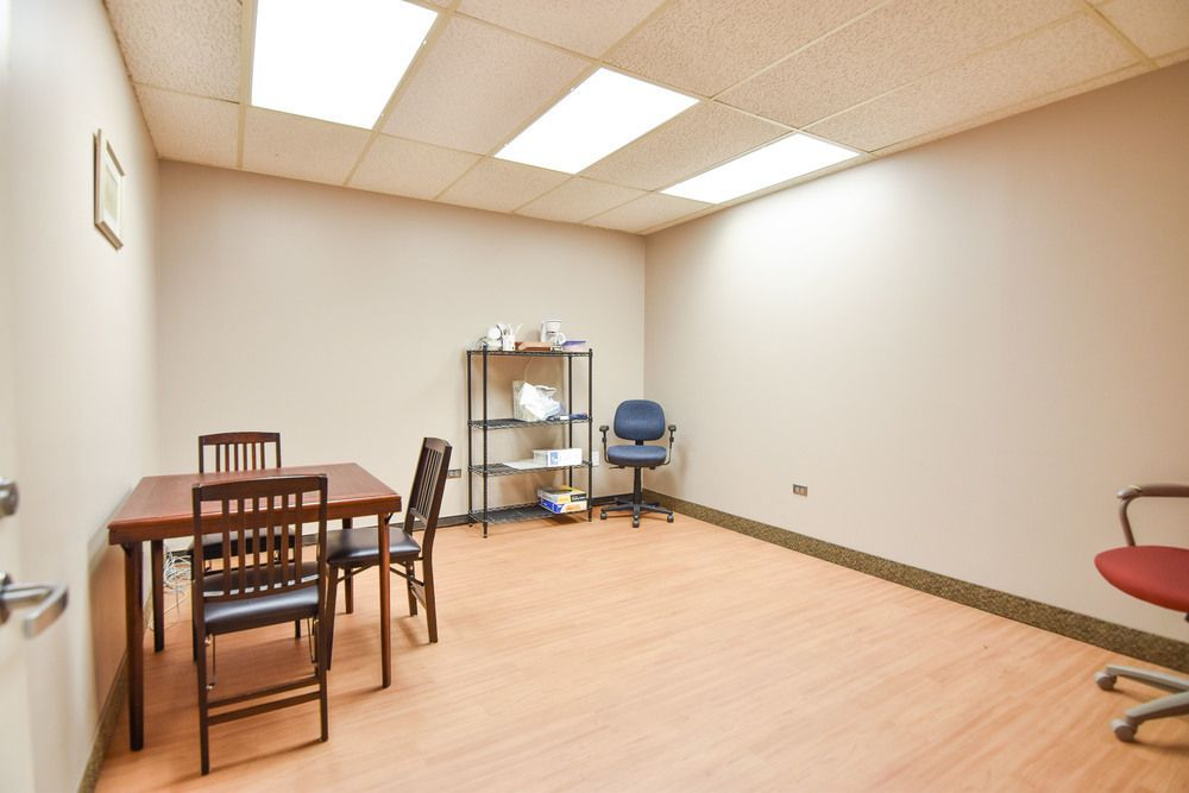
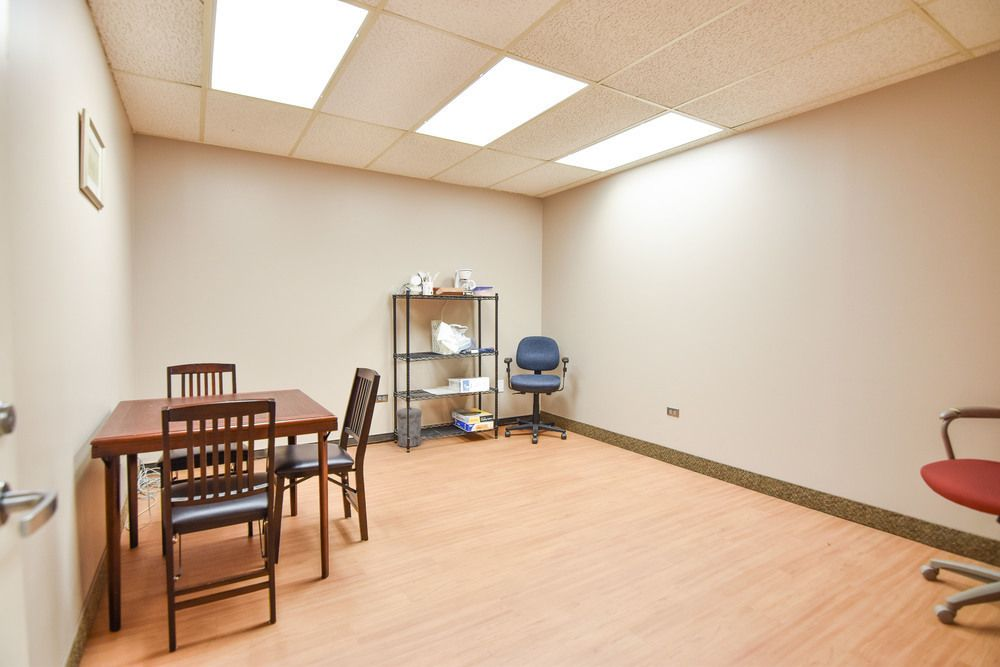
+ trash can [395,406,423,448]
